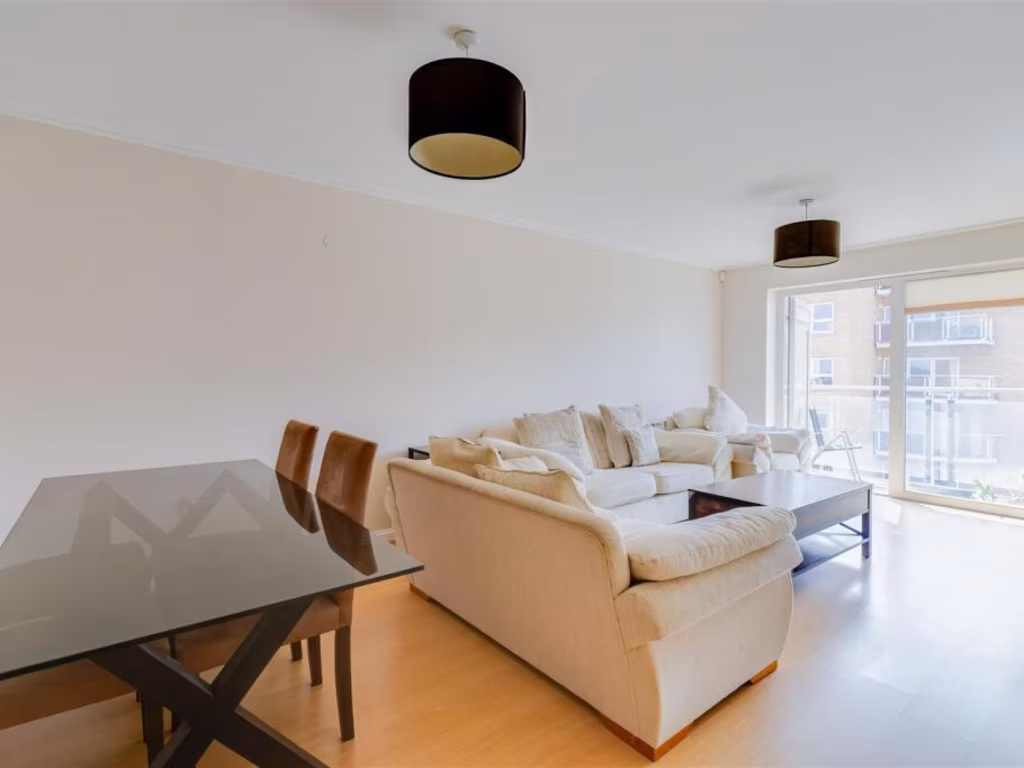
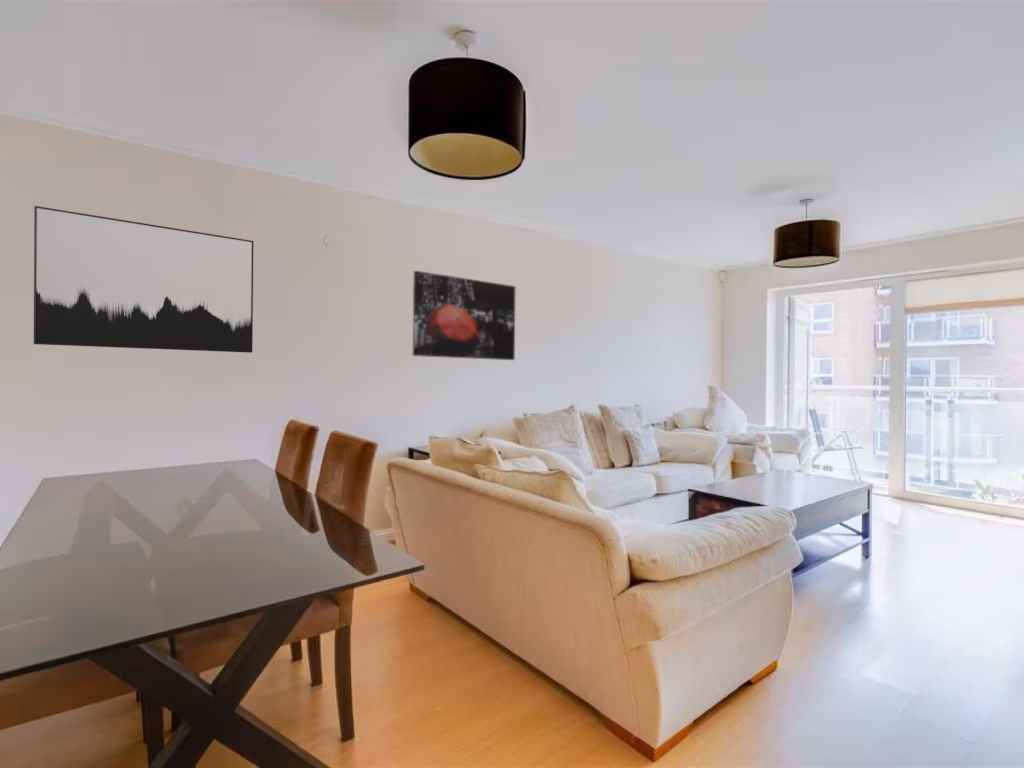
+ wall art [412,270,517,361]
+ wall art [33,205,254,354]
